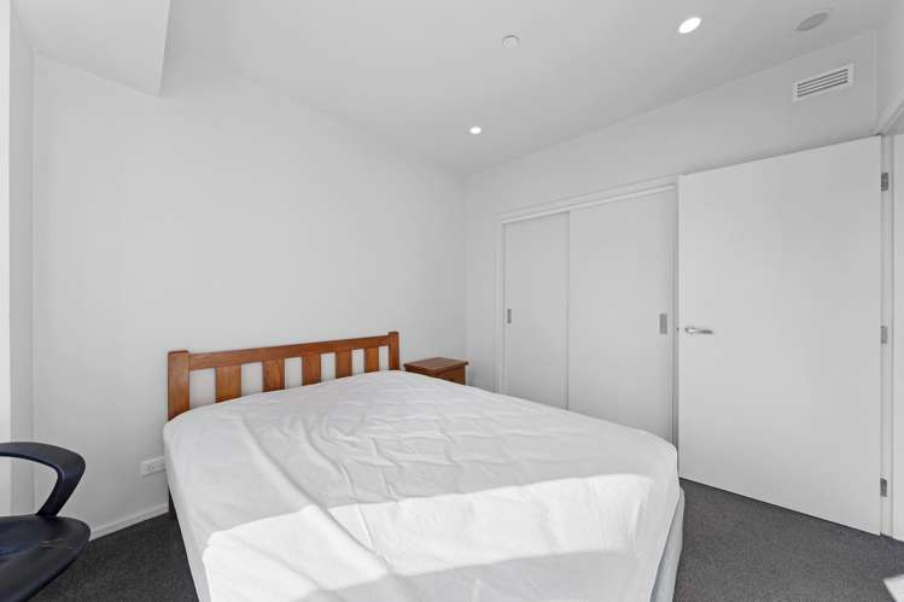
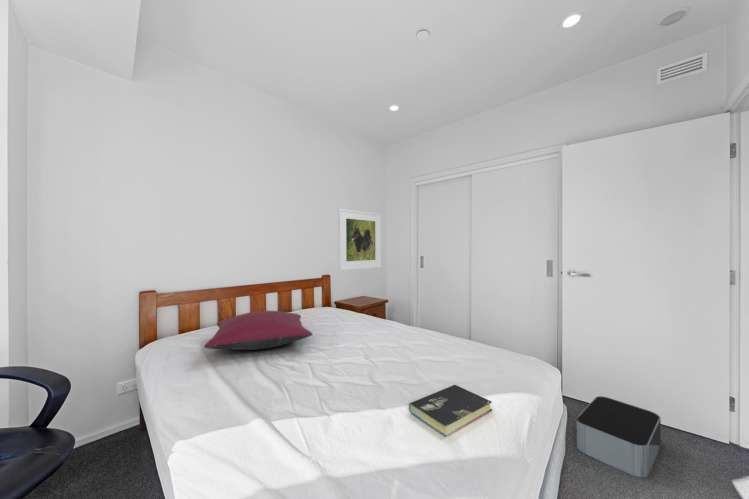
+ storage bin [575,395,662,478]
+ pillow [203,310,314,351]
+ book [408,384,493,437]
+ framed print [337,208,382,272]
